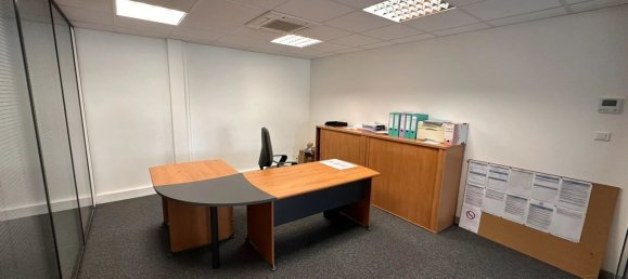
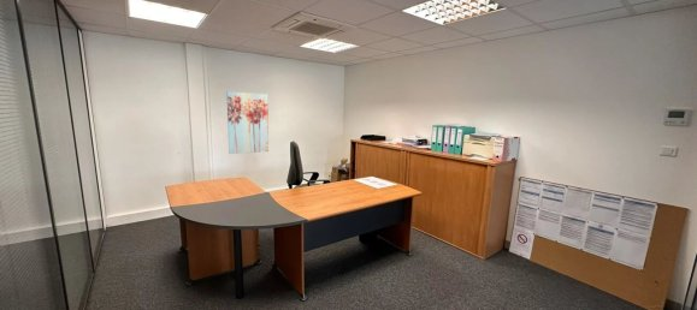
+ wall art [226,90,270,155]
